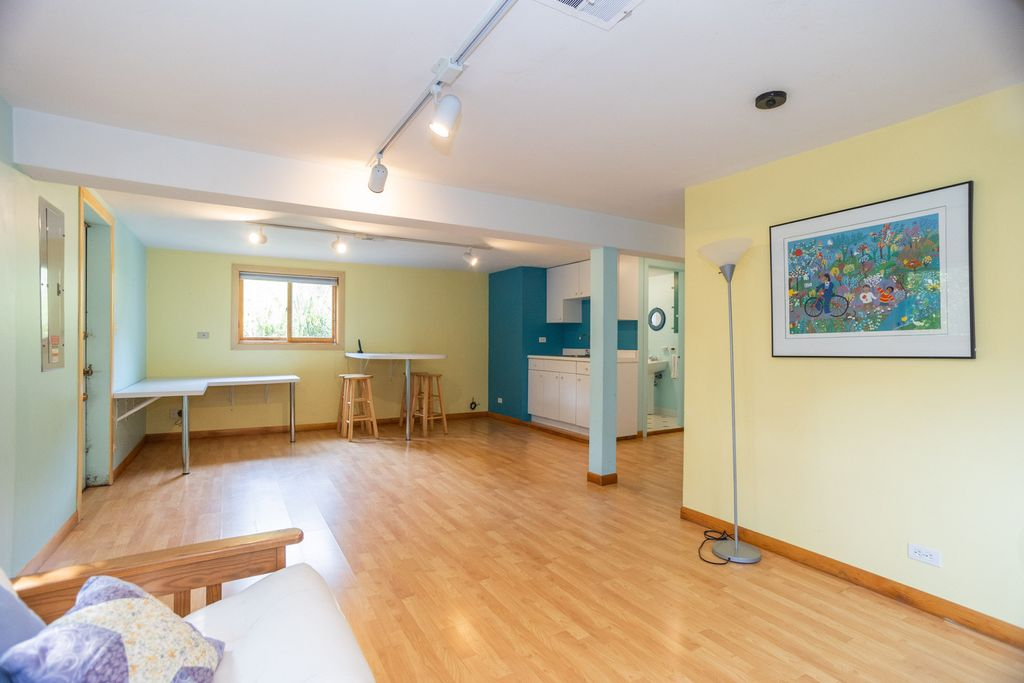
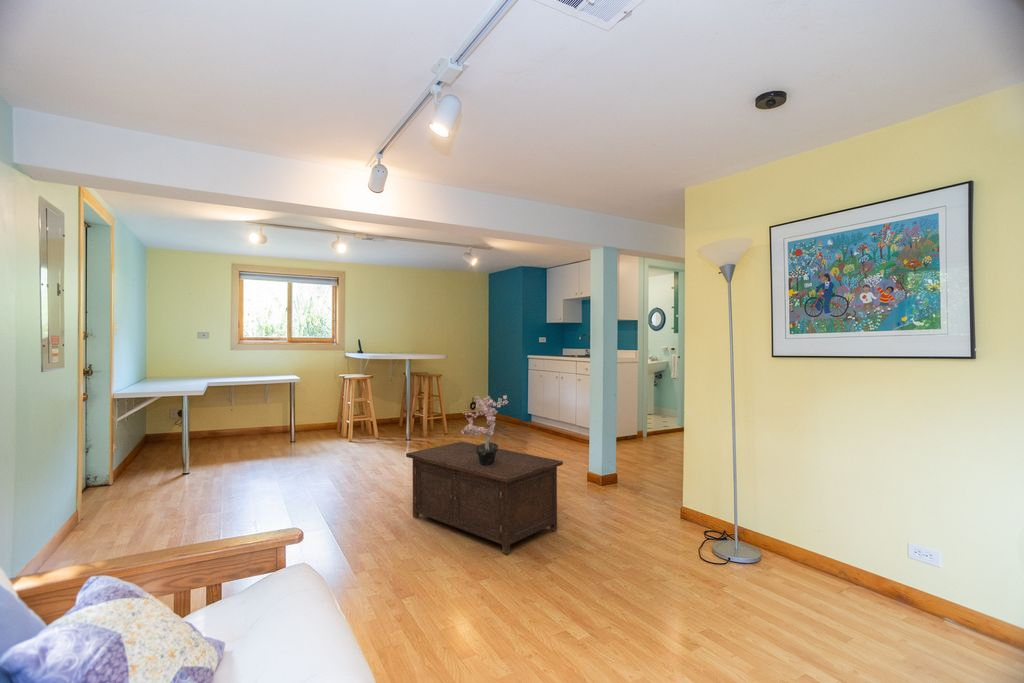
+ potted plant [460,394,509,466]
+ cabinet [405,441,564,555]
